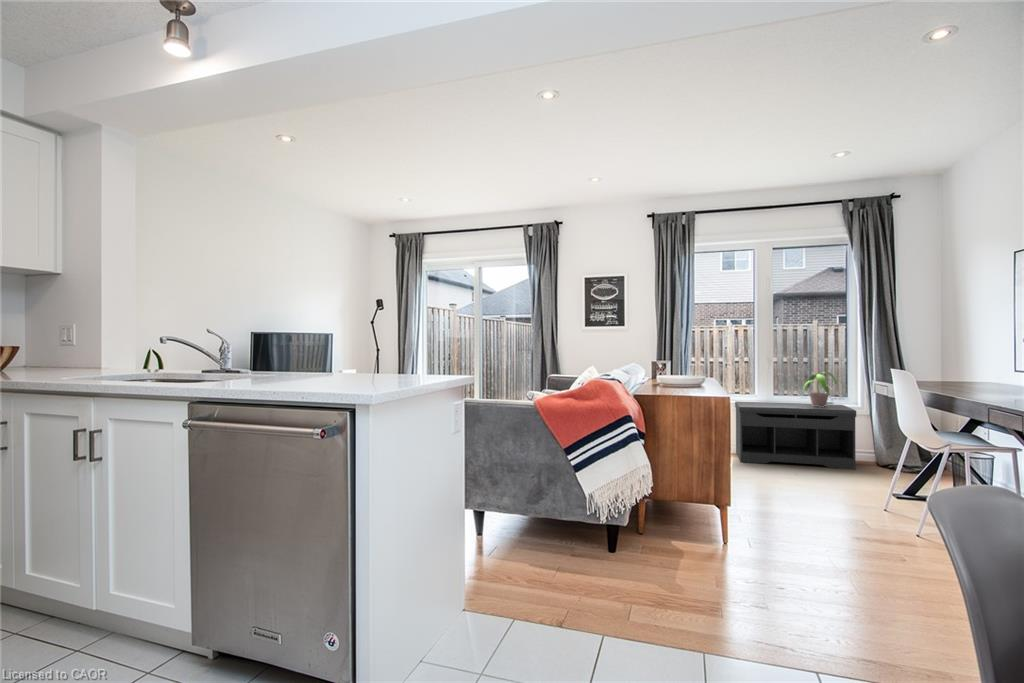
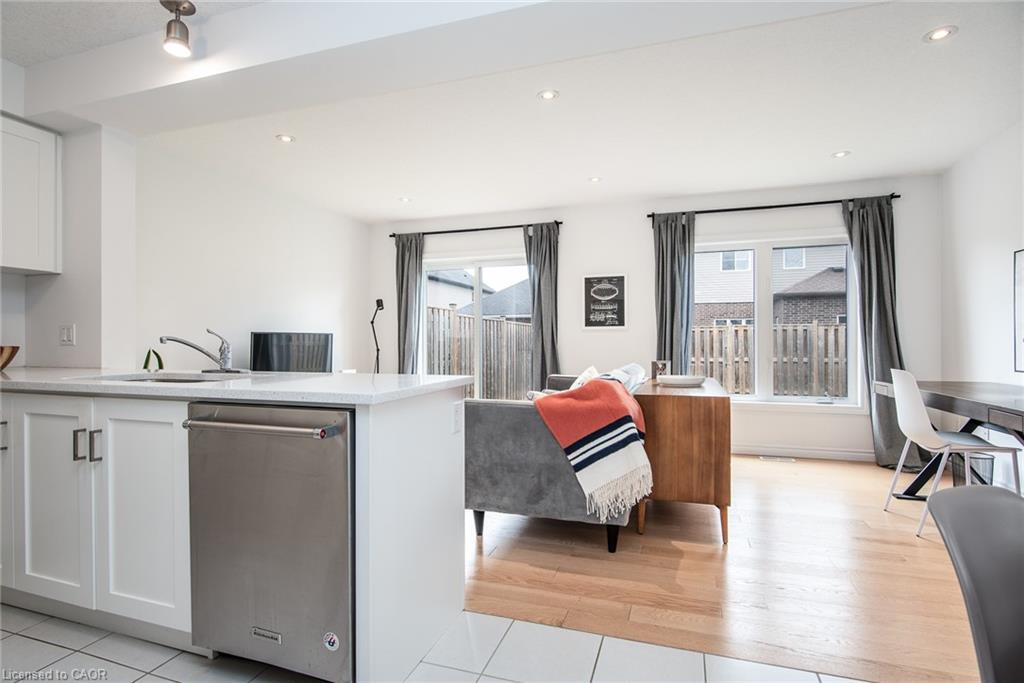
- bench [734,400,857,471]
- potted plant [801,371,838,407]
